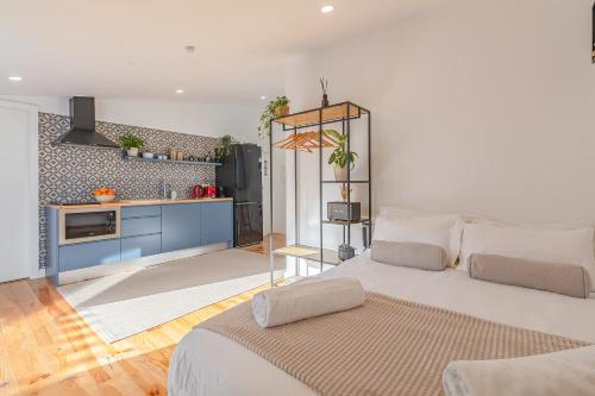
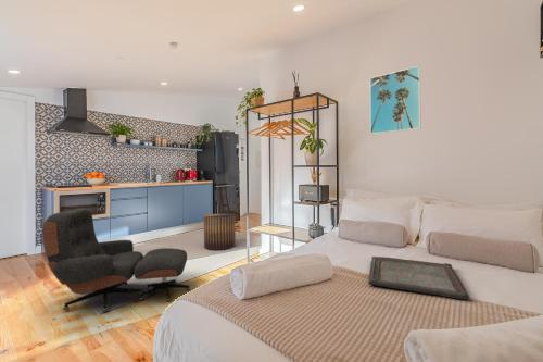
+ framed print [369,65,422,135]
+ stool [203,213,237,251]
+ lounge chair [41,208,191,313]
+ serving tray [367,255,470,300]
